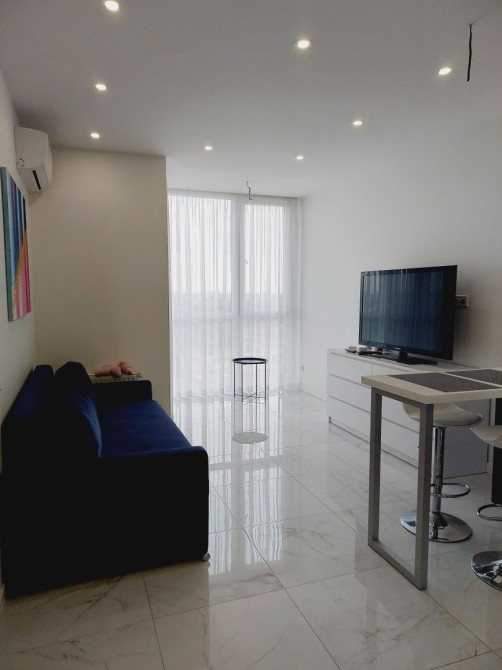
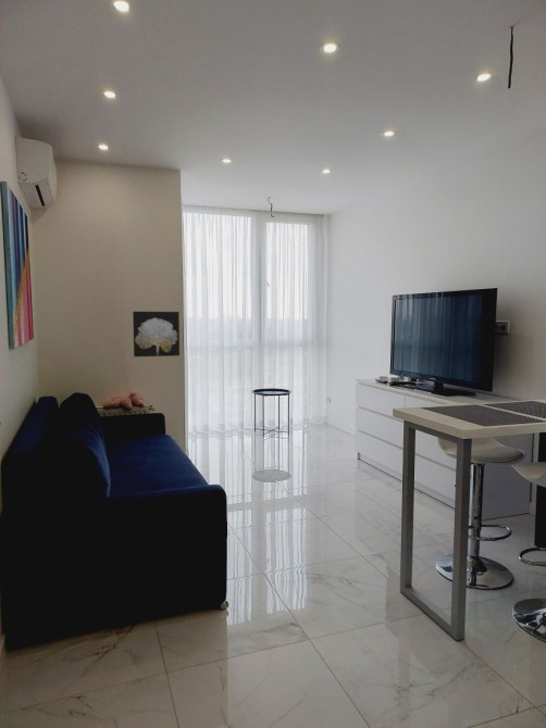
+ wall art [132,311,181,357]
